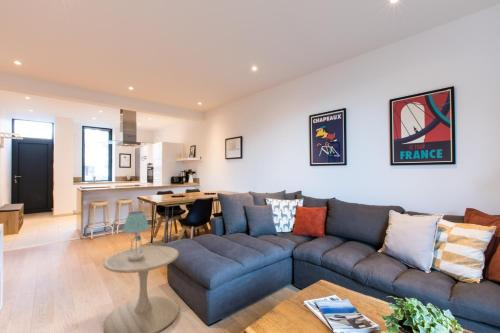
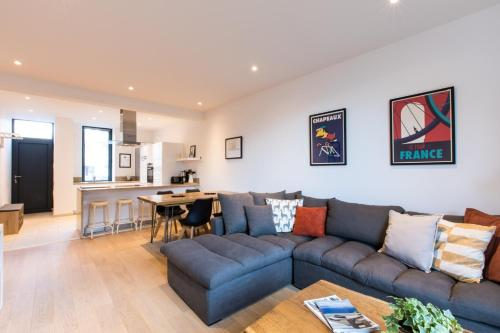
- side table [103,245,180,333]
- table lamp [122,210,150,260]
